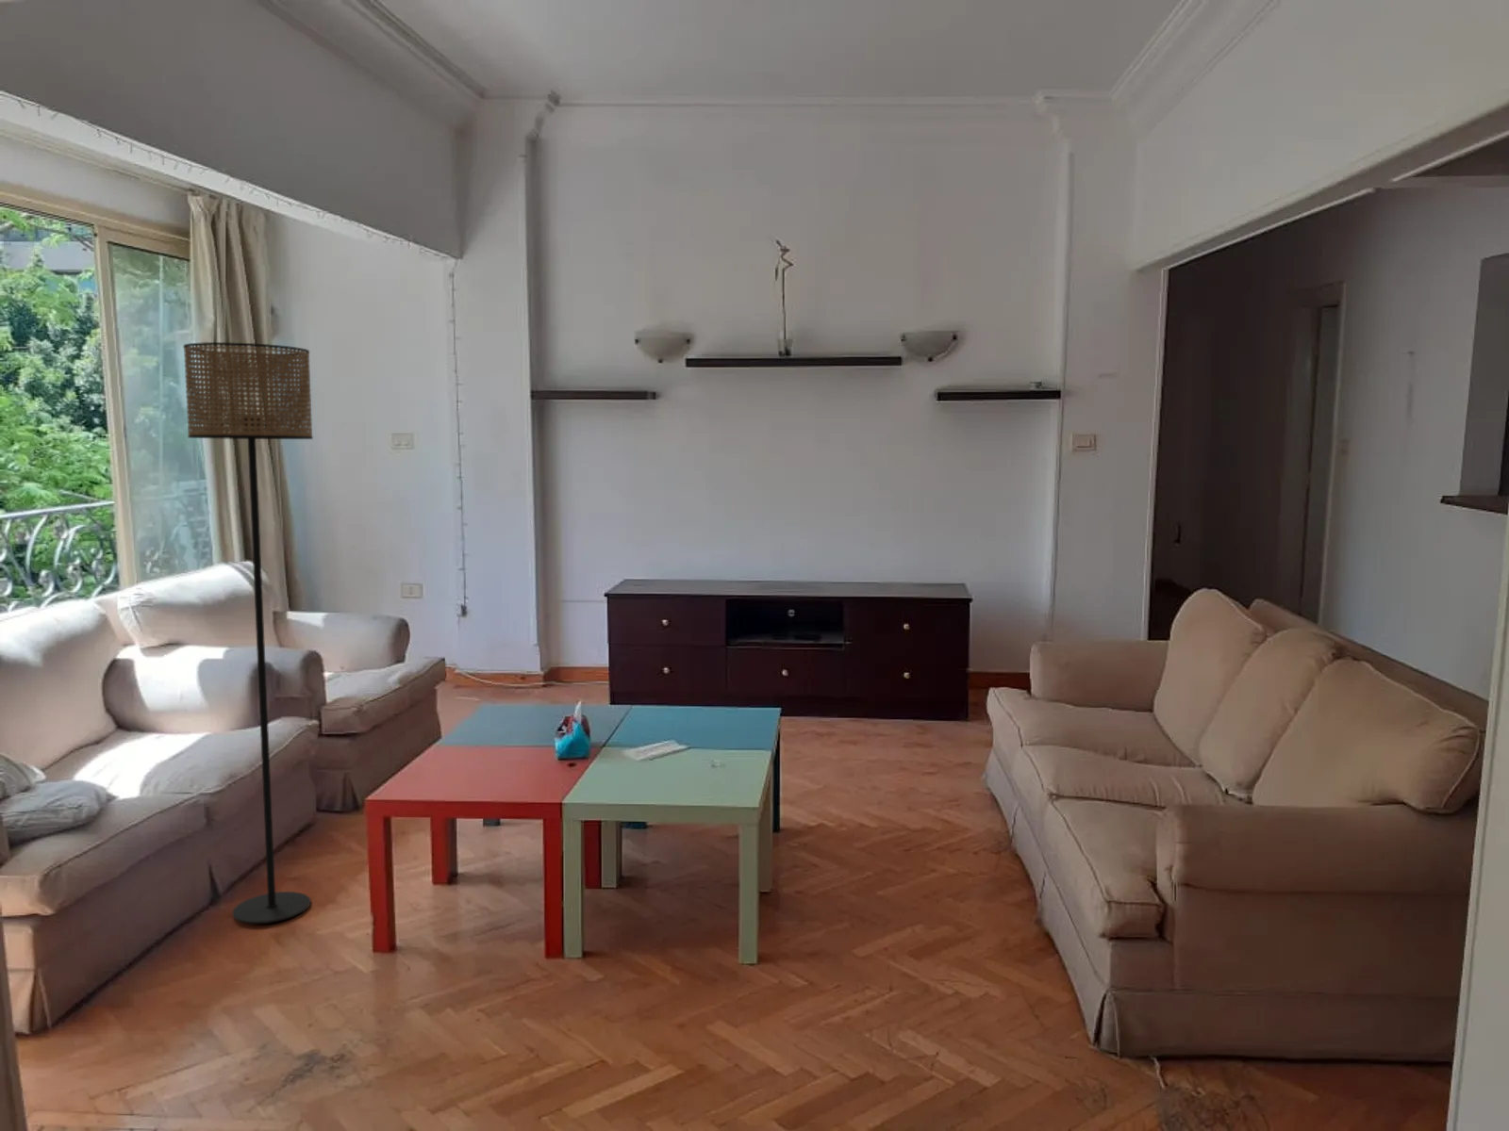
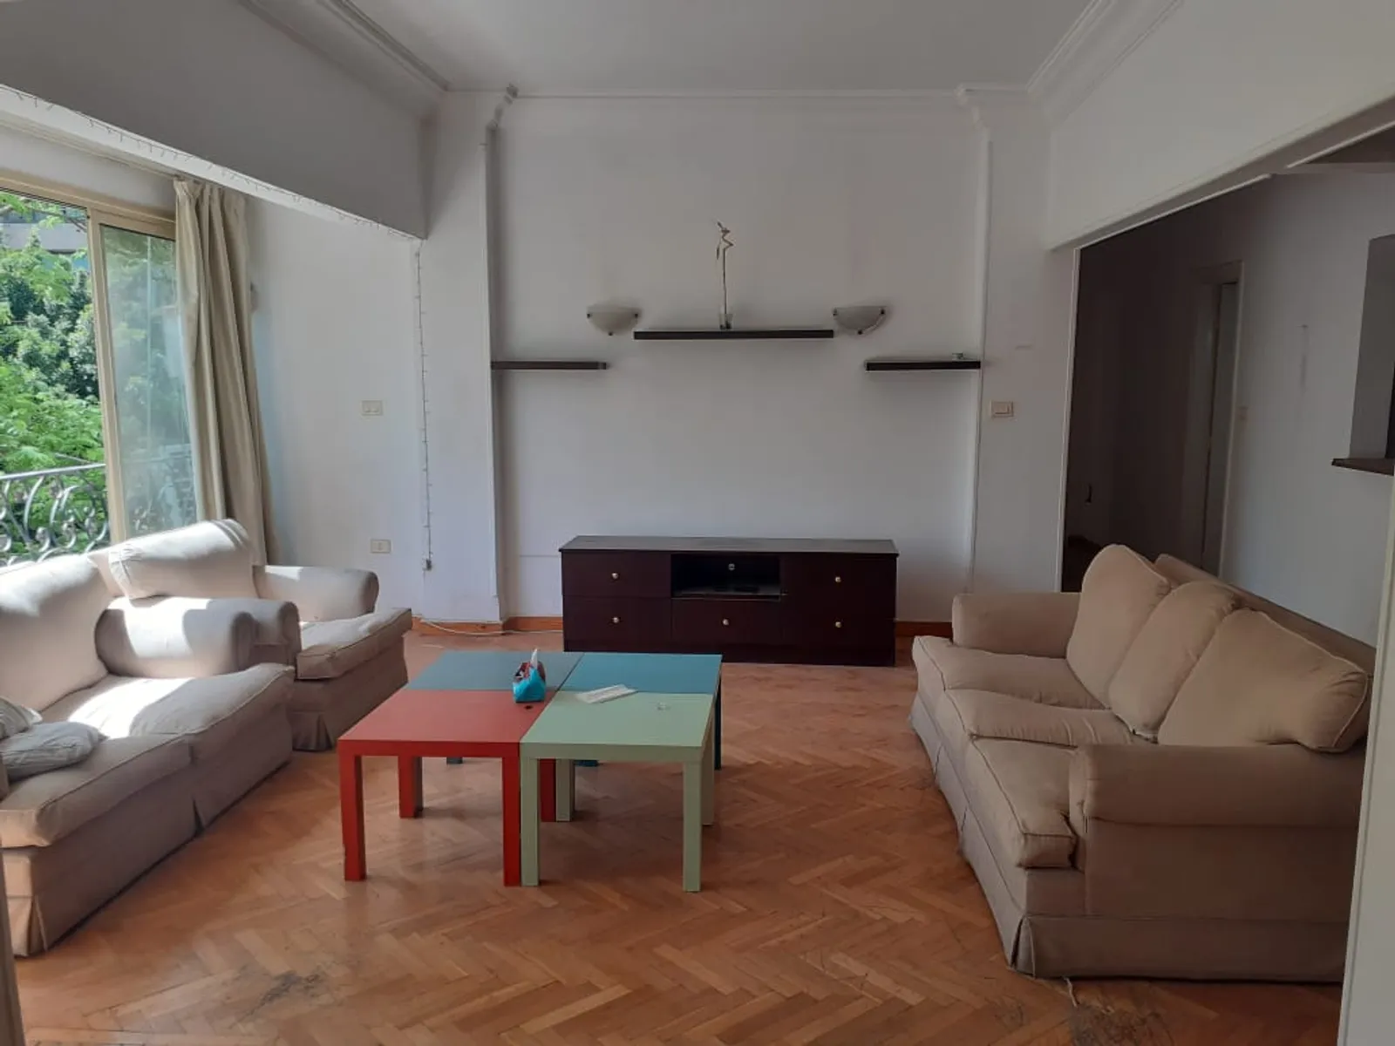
- floor lamp [182,341,314,924]
